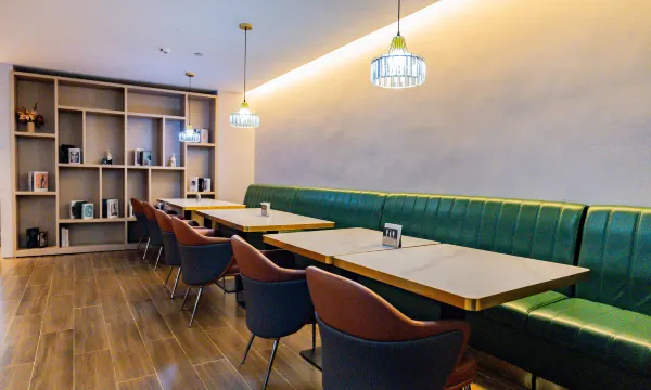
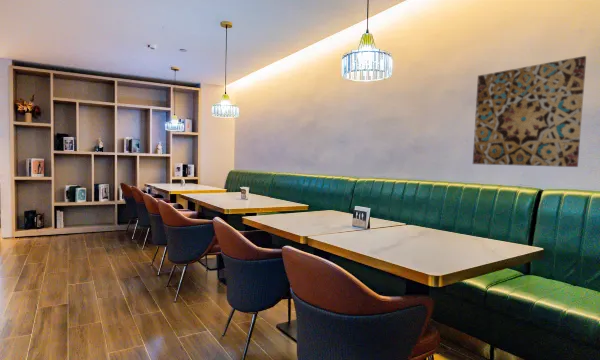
+ wall art [472,55,587,168]
